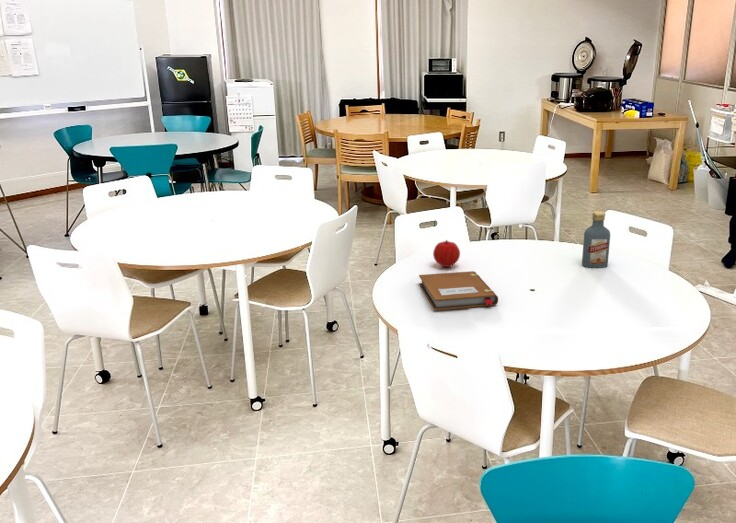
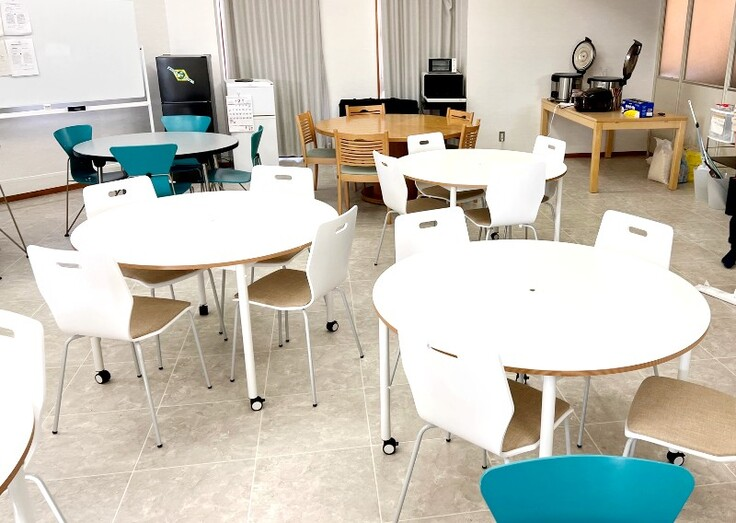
- vodka [581,210,611,269]
- fruit [432,239,461,268]
- notebook [418,270,499,311]
